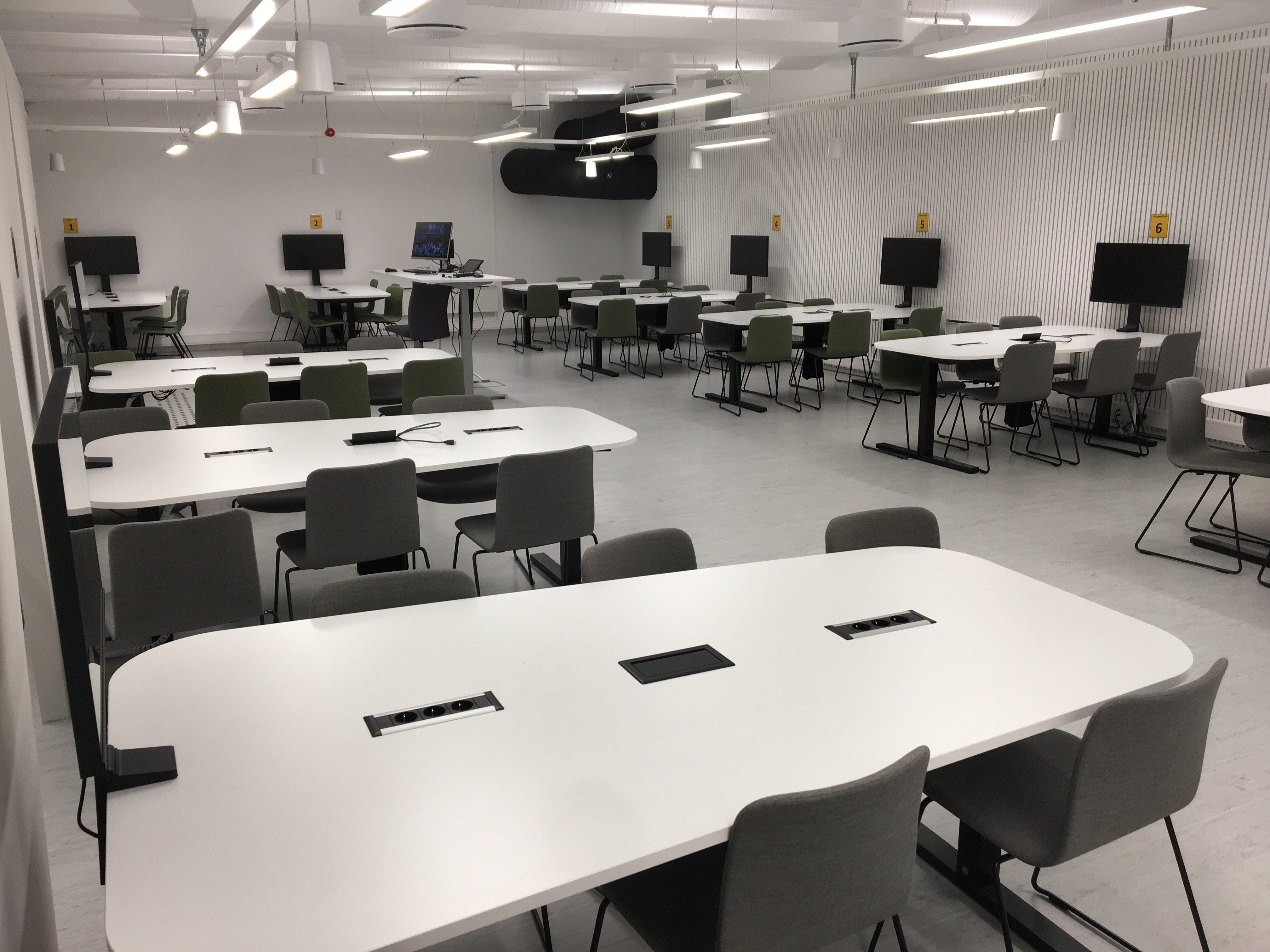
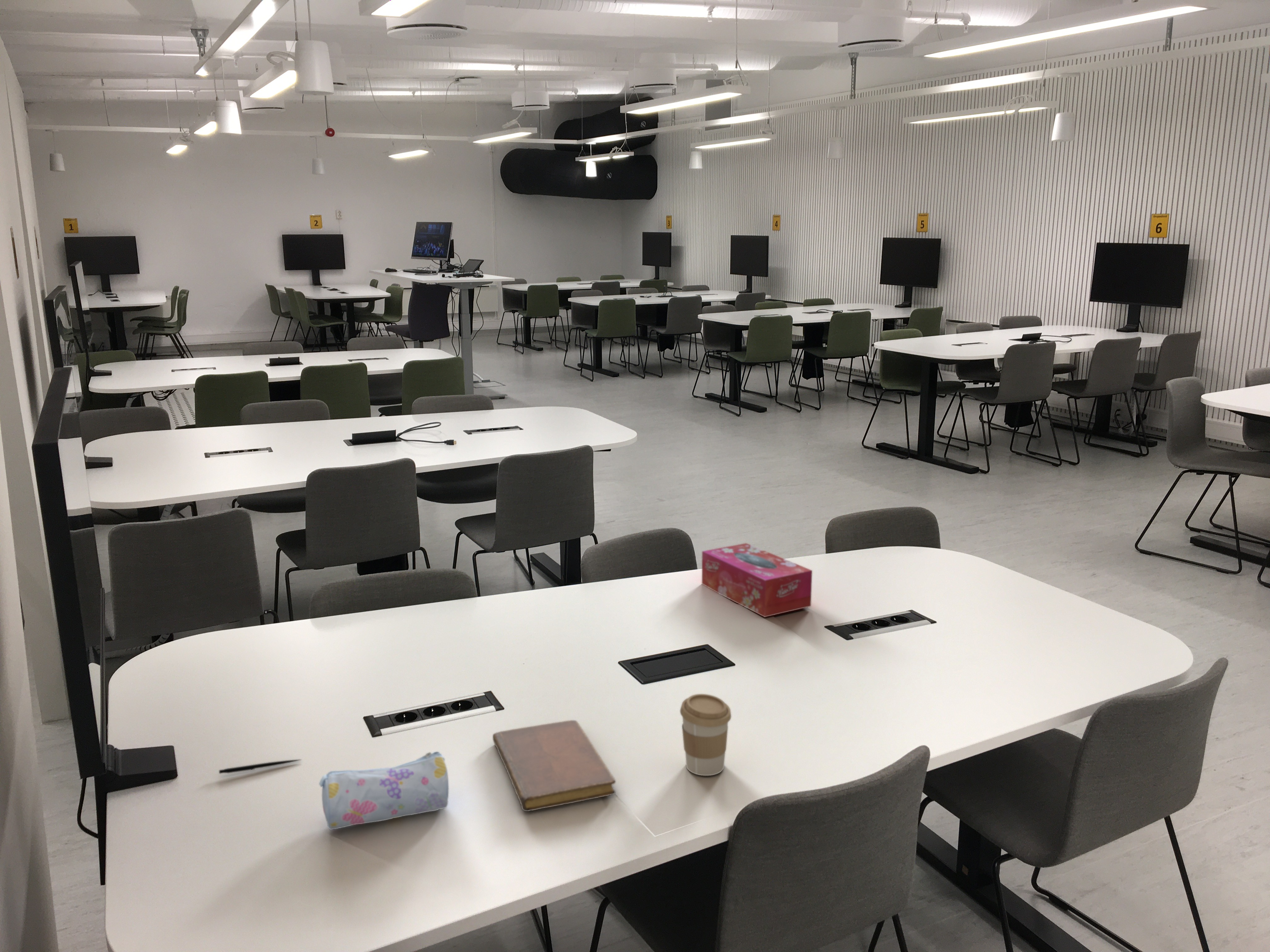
+ pencil case [319,751,449,830]
+ notebook [492,720,616,812]
+ tissue box [701,543,813,618]
+ coffee cup [680,694,732,776]
+ pen [219,759,302,774]
